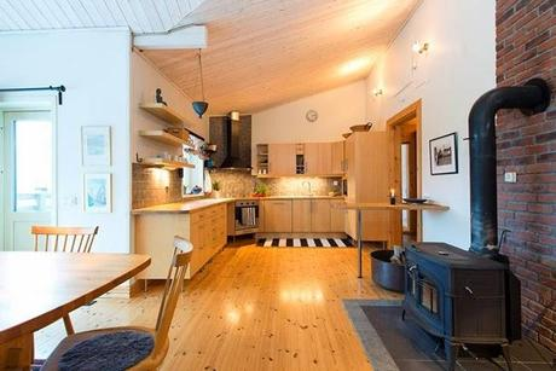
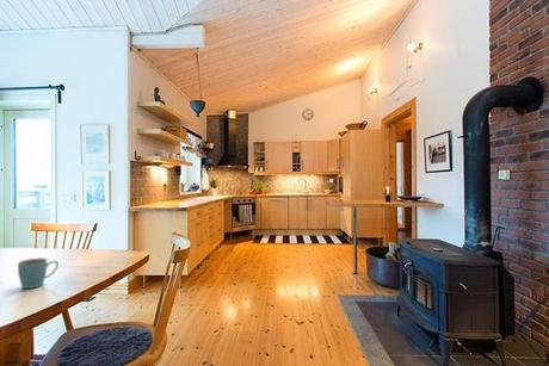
+ mug [17,258,60,290]
